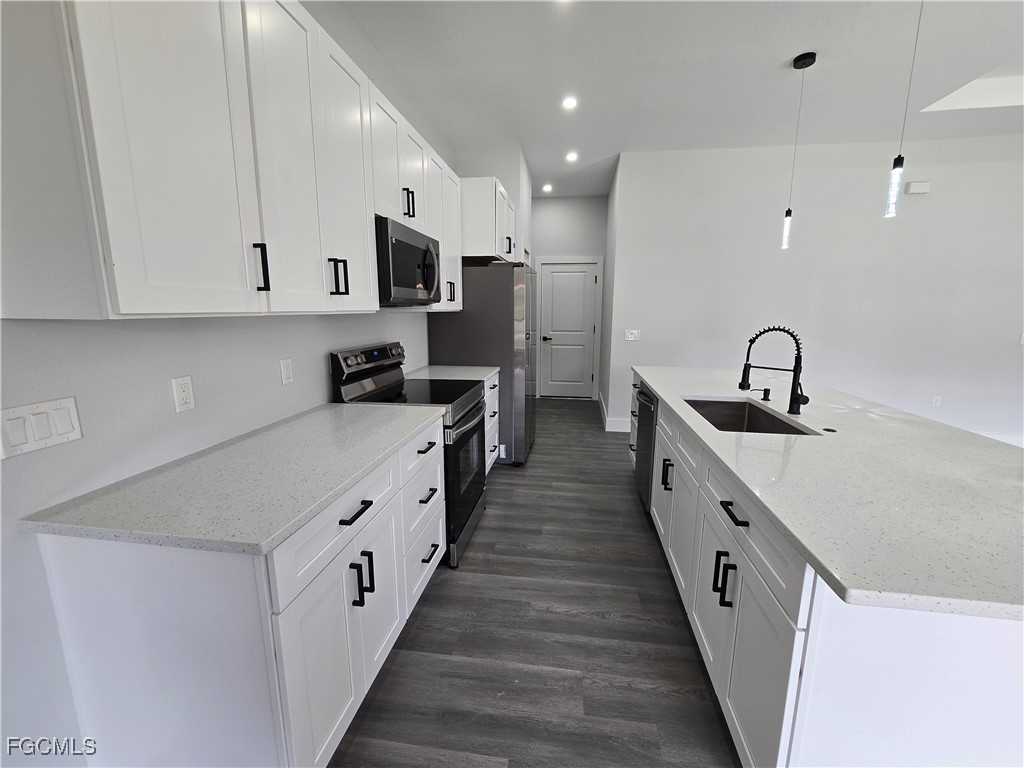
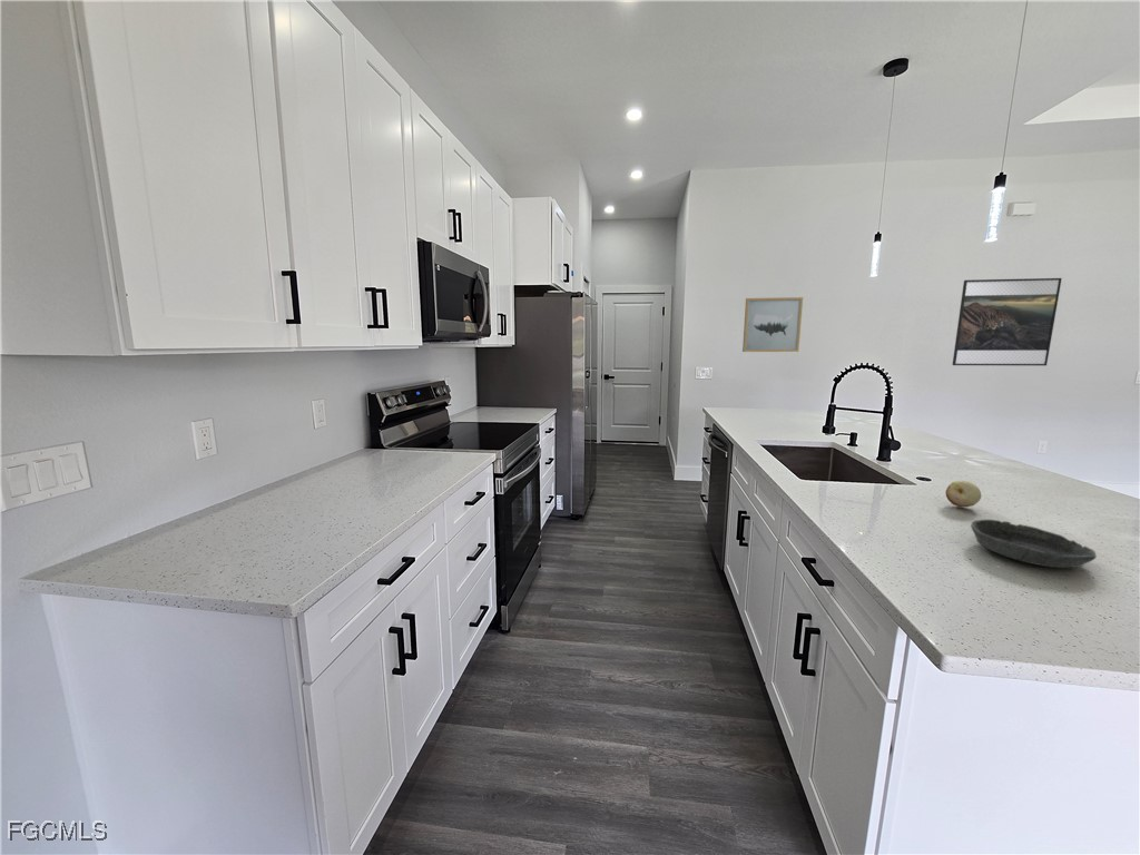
+ wall art [741,296,804,353]
+ bowl [970,518,1098,569]
+ fruit [945,480,982,508]
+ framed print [952,277,1063,366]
